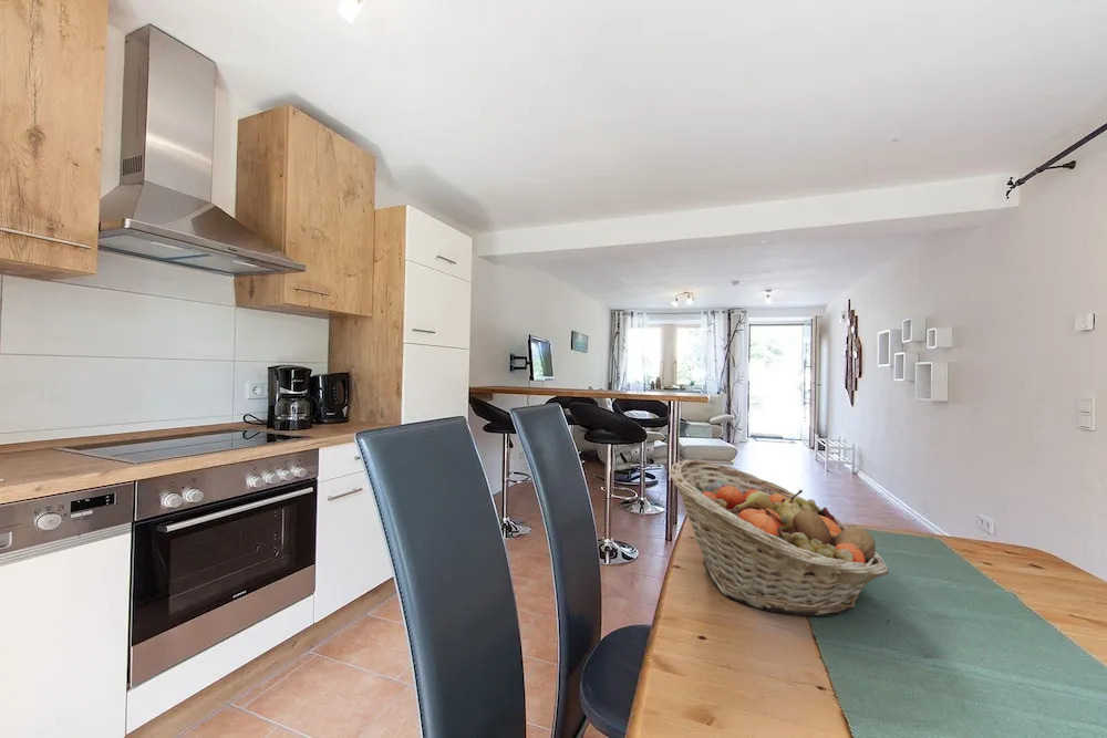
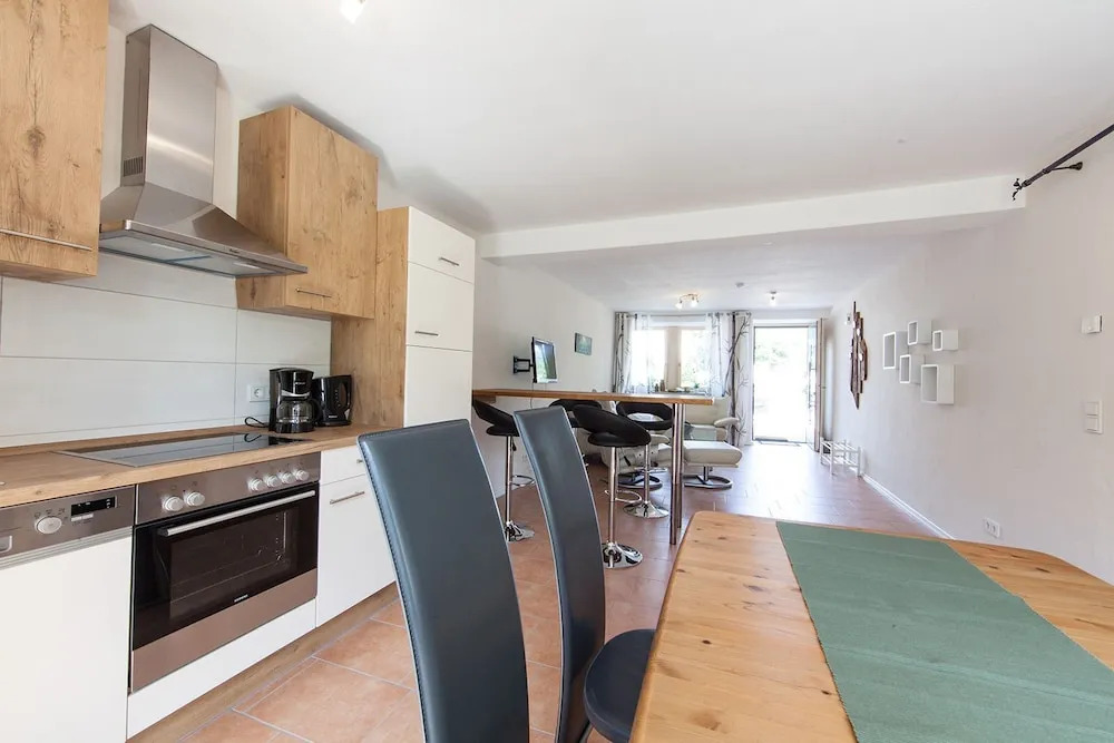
- fruit basket [669,458,890,617]
